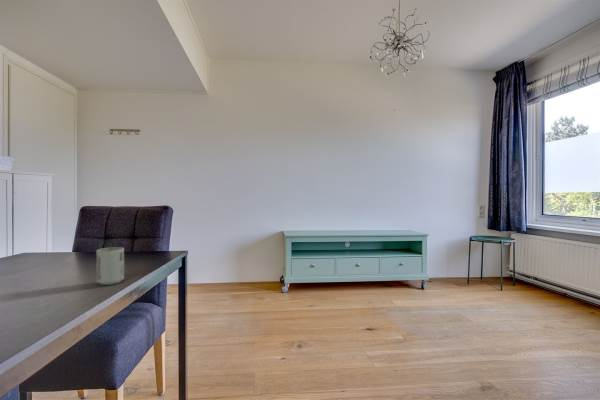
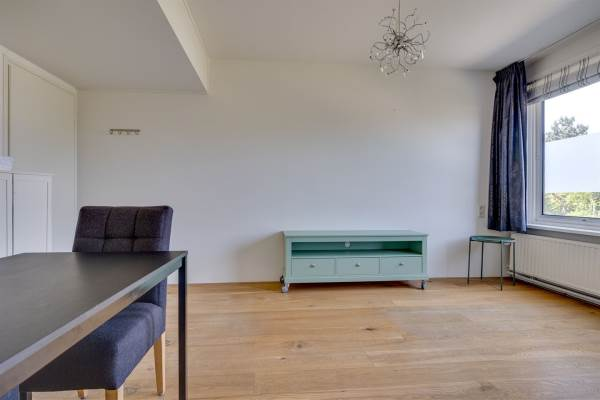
- cup [95,246,125,286]
